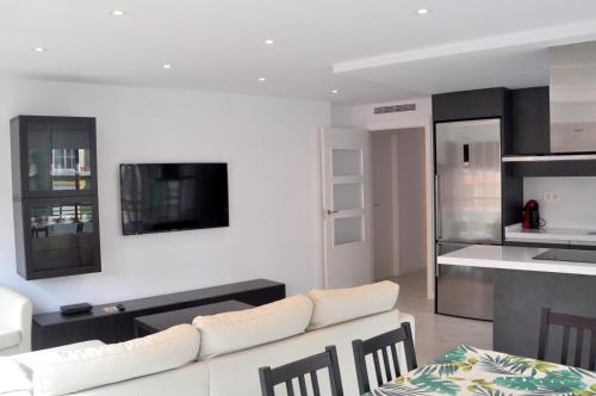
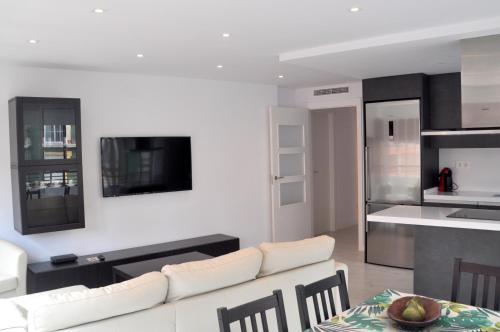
+ fruit bowl [386,294,443,332]
